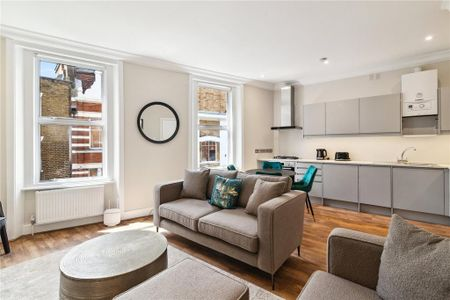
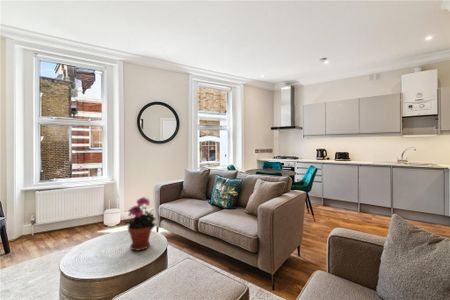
+ potted plant [123,196,157,252]
